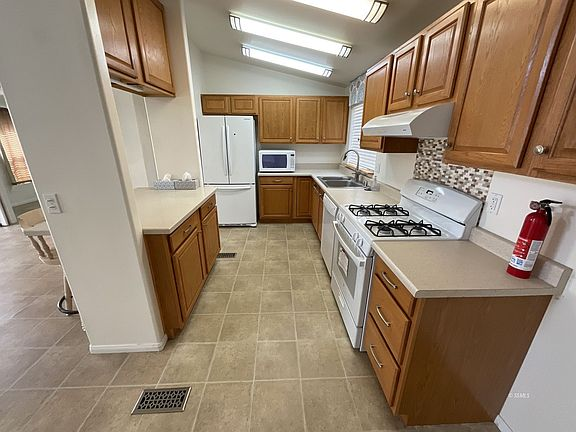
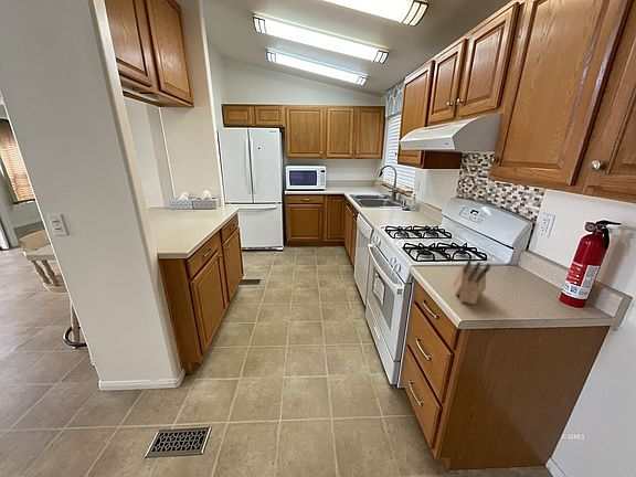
+ knife block [453,259,491,306]
